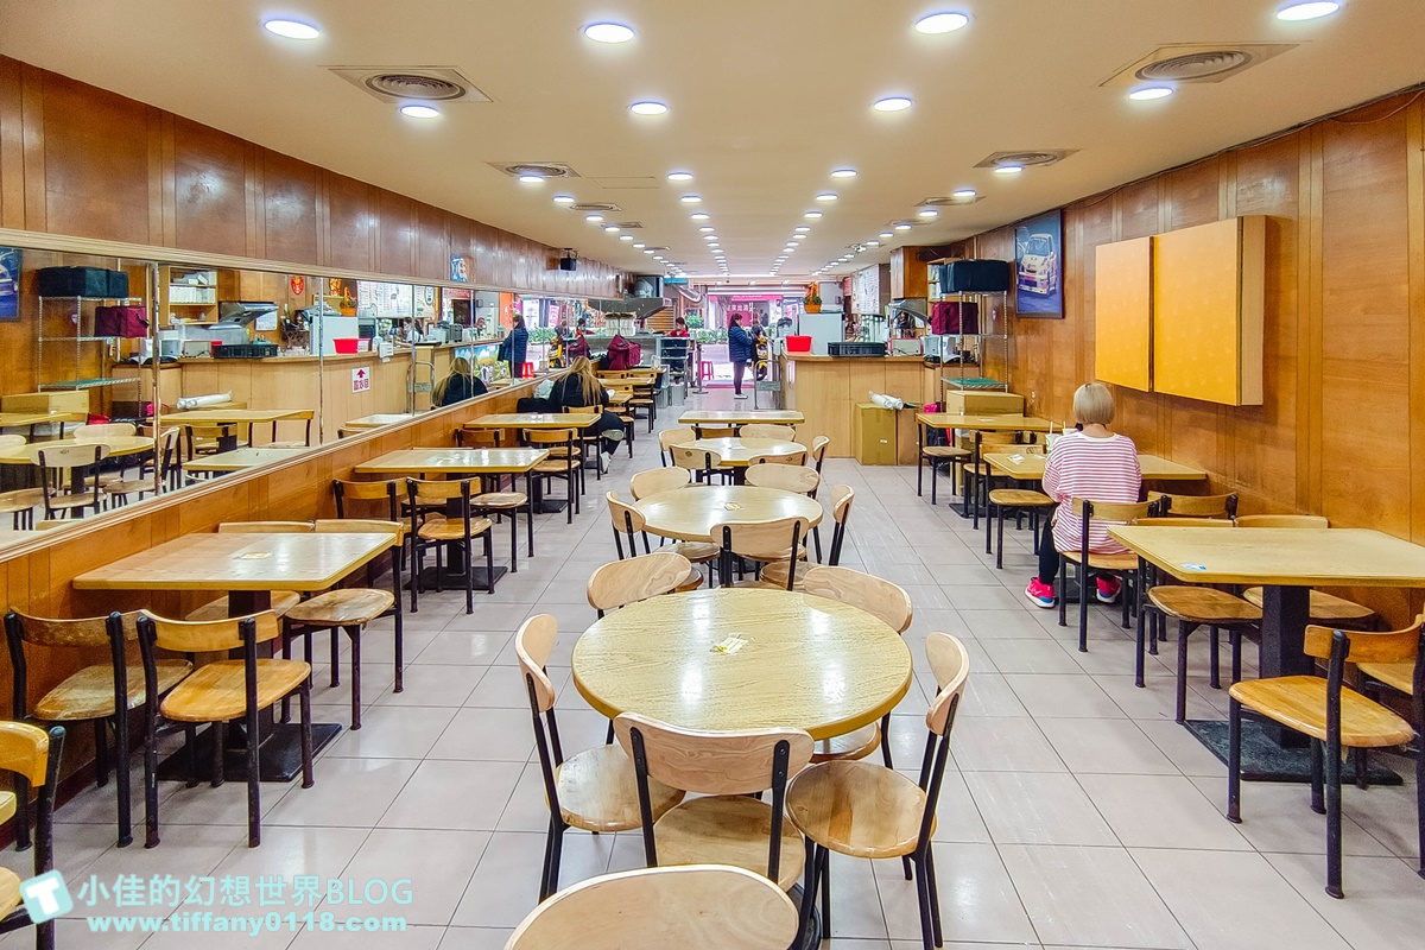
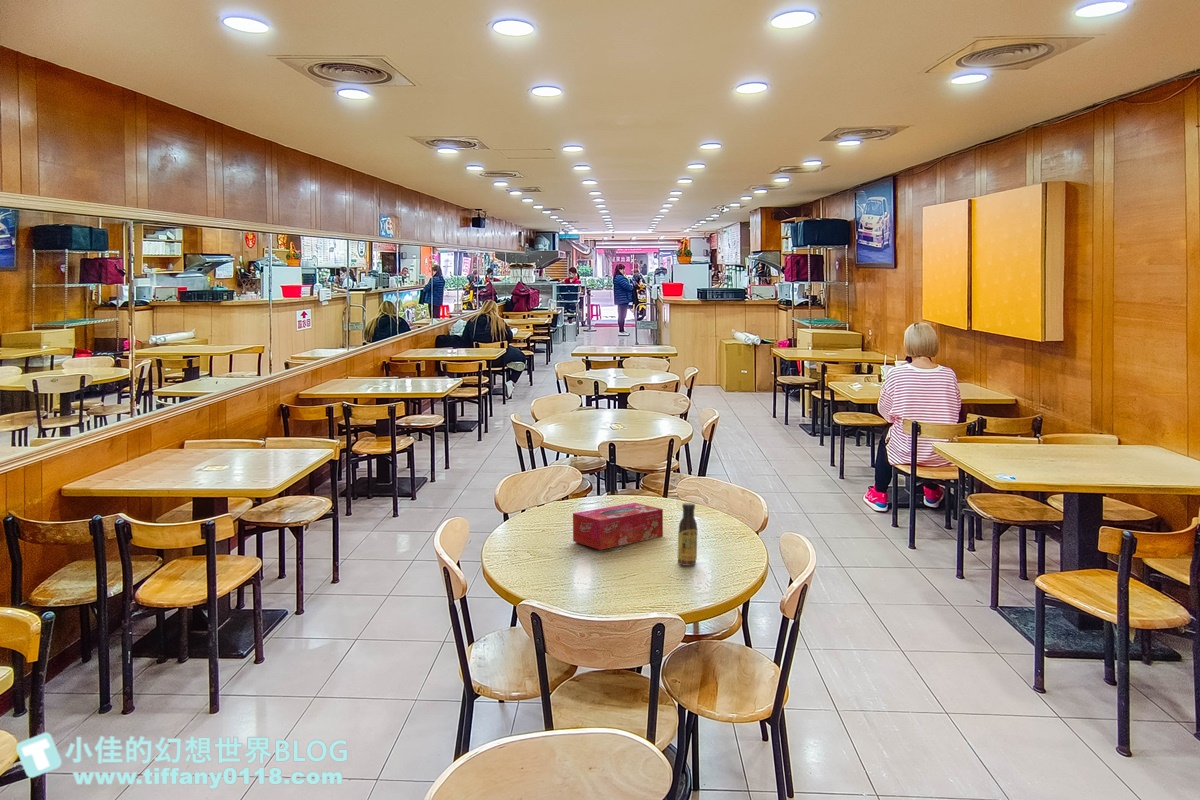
+ sauce bottle [677,502,698,567]
+ tissue box [572,502,664,551]
